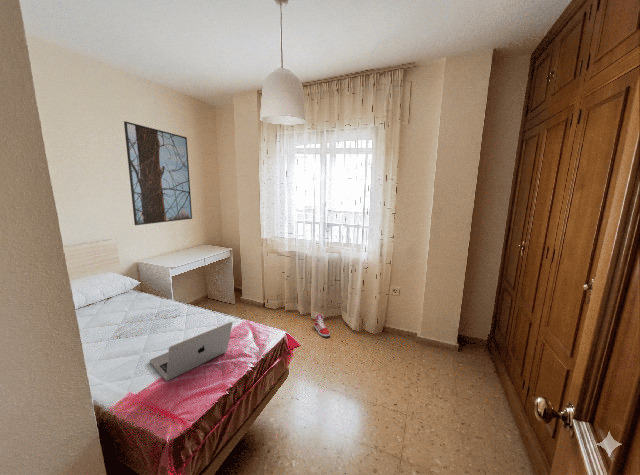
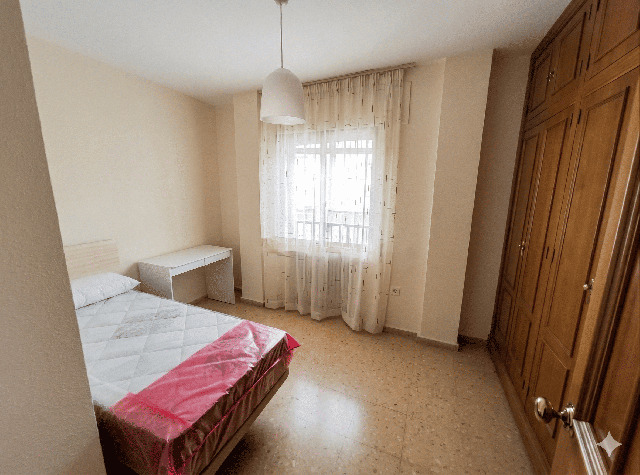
- laptop [149,321,234,382]
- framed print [123,120,193,226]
- sneaker [313,313,331,338]
